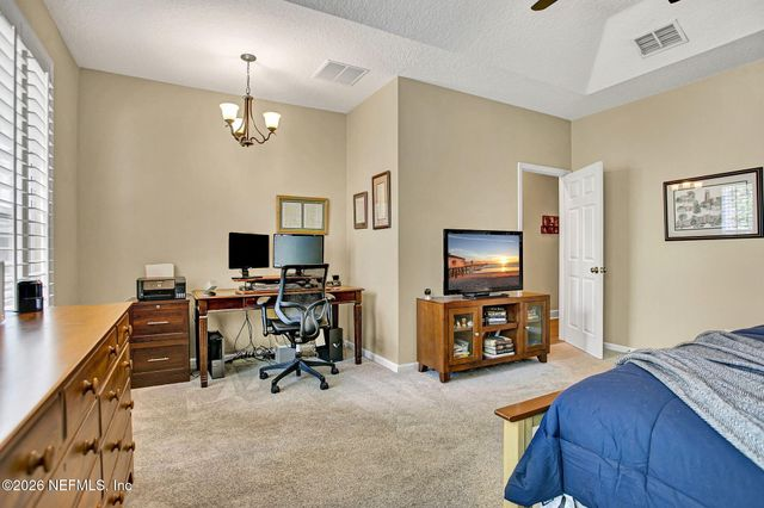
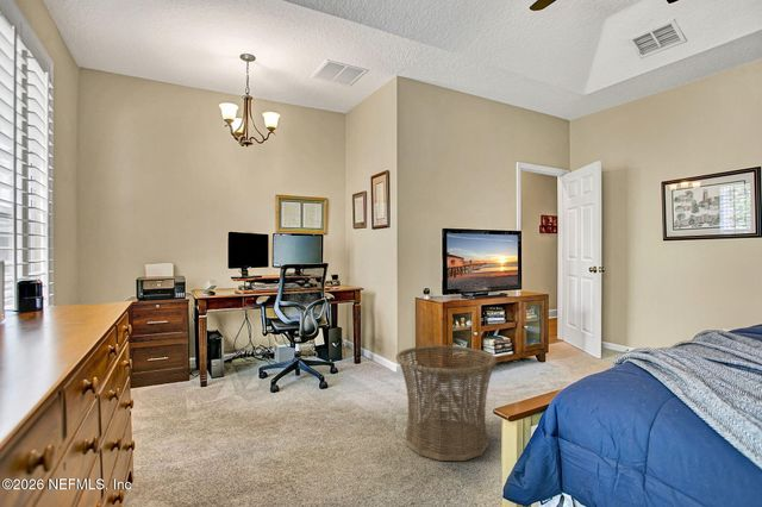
+ basket [395,344,498,462]
